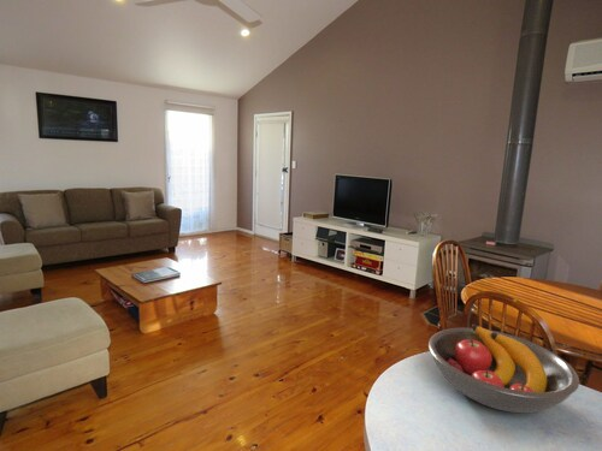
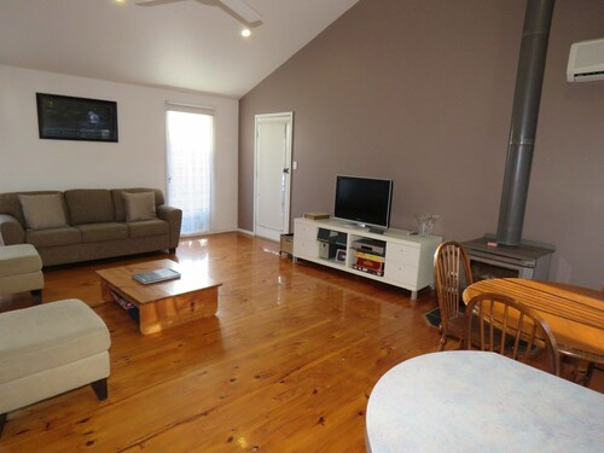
- fruit bowl [427,324,580,414]
